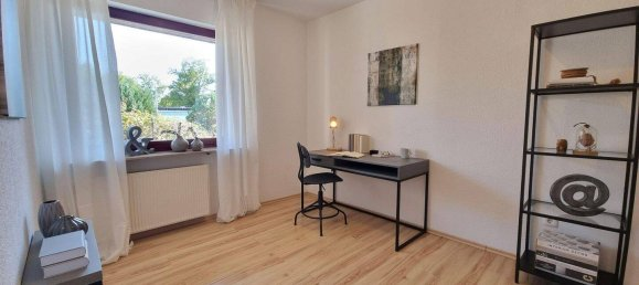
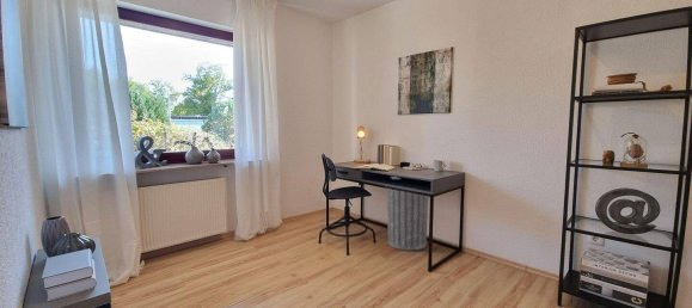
+ trash can [386,175,429,252]
